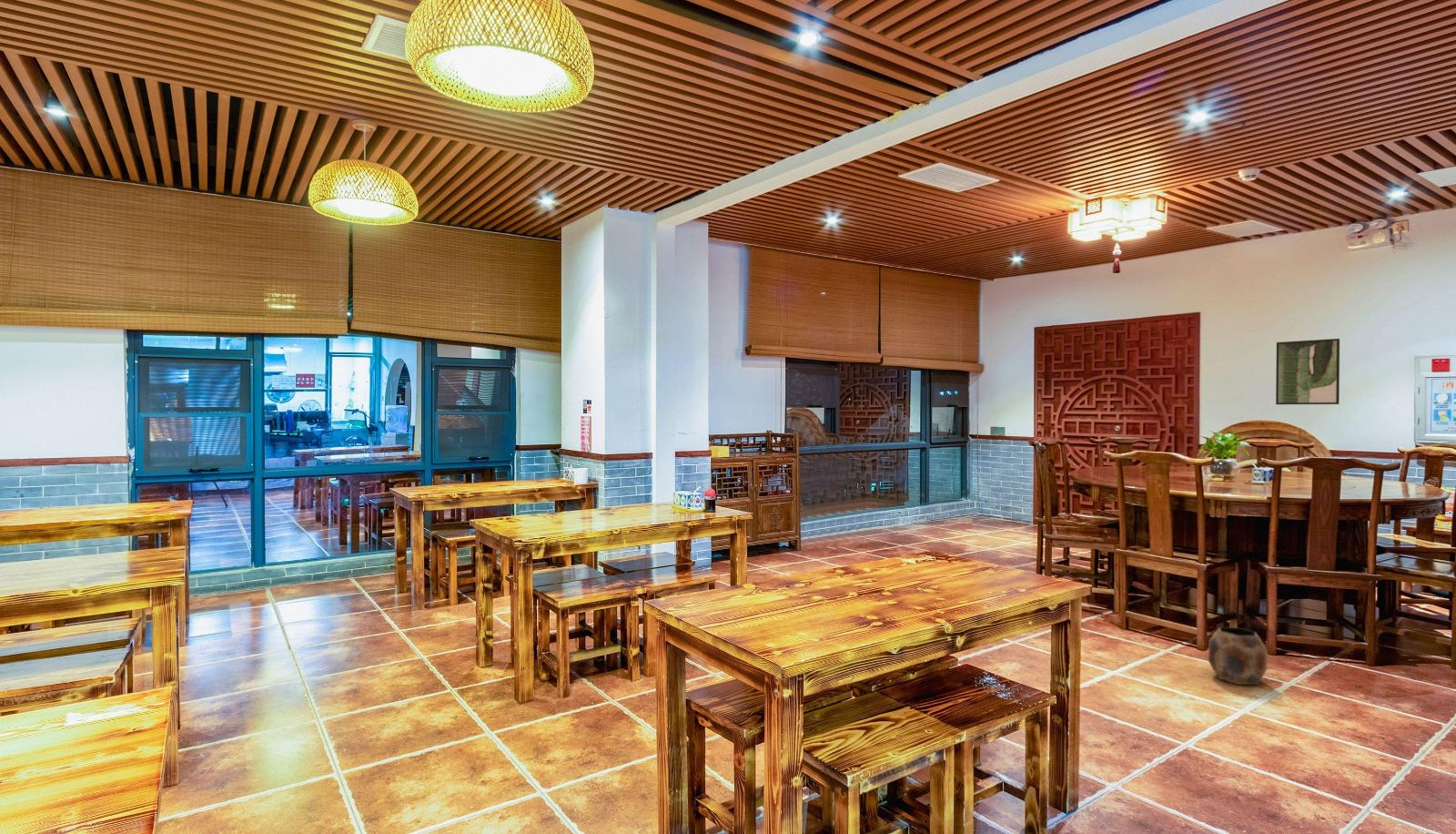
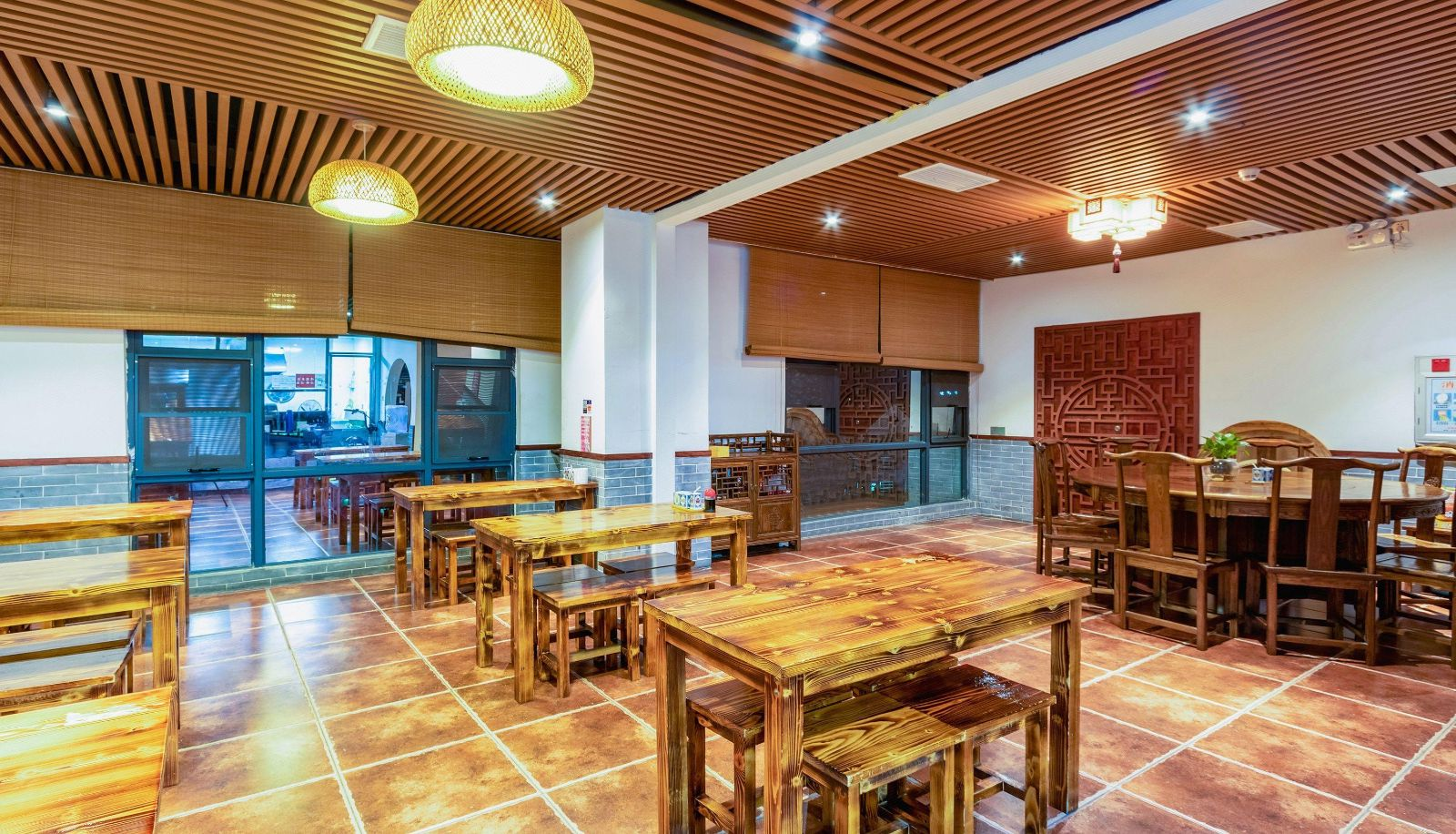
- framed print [1275,338,1340,405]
- planter [1208,626,1269,686]
